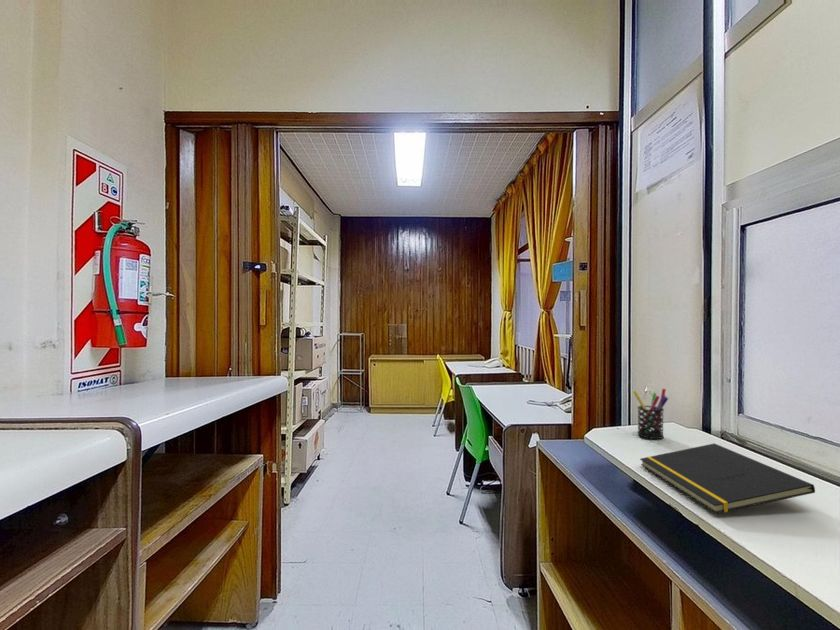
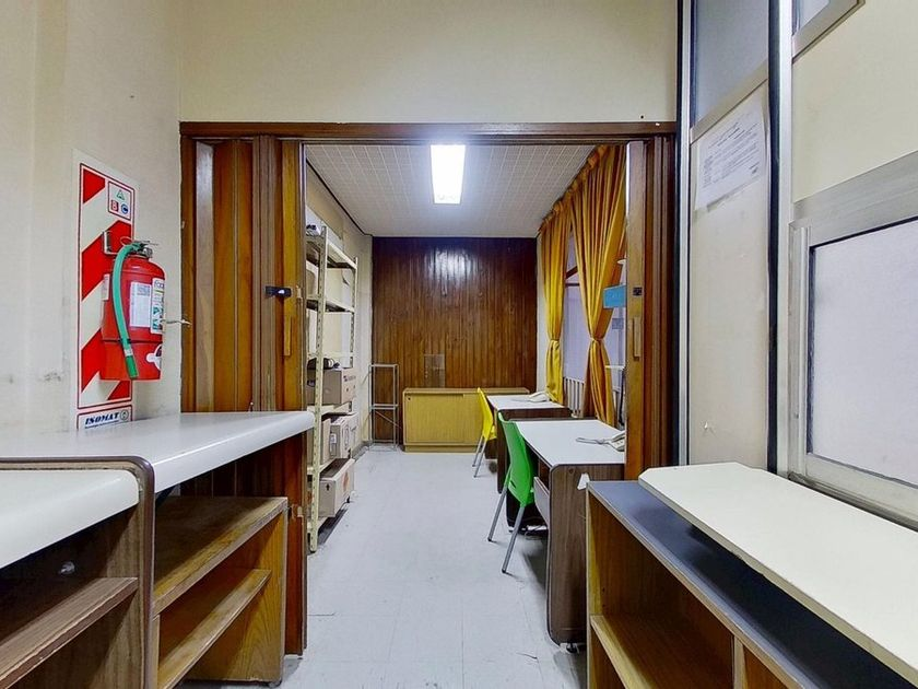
- pen holder [632,388,669,440]
- notepad [639,442,816,514]
